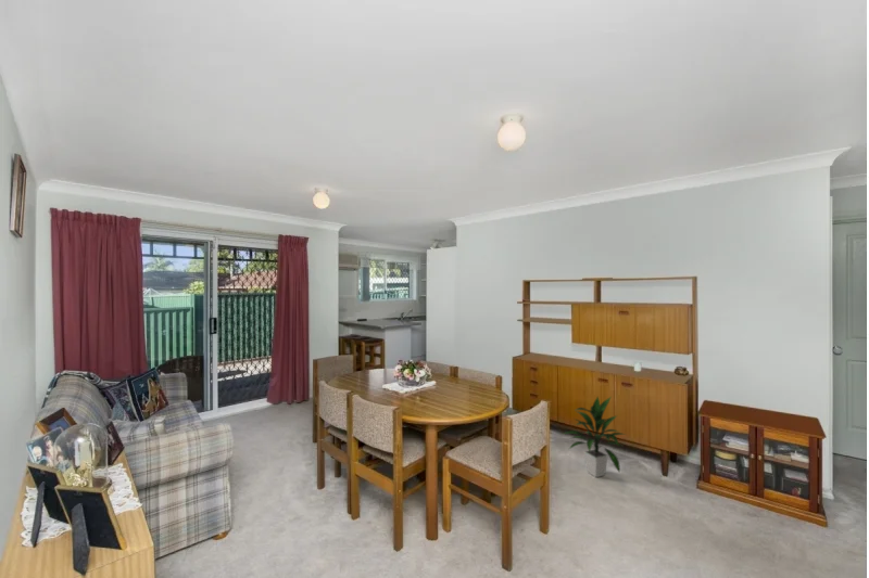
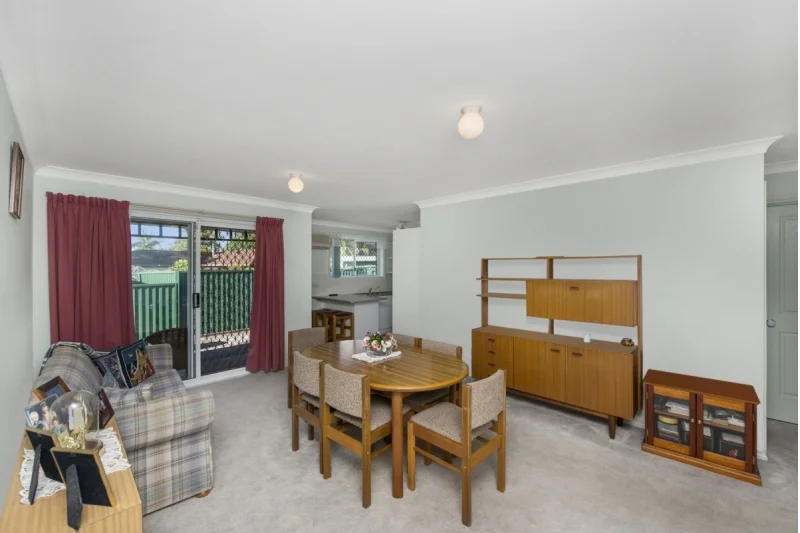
- indoor plant [563,395,628,478]
